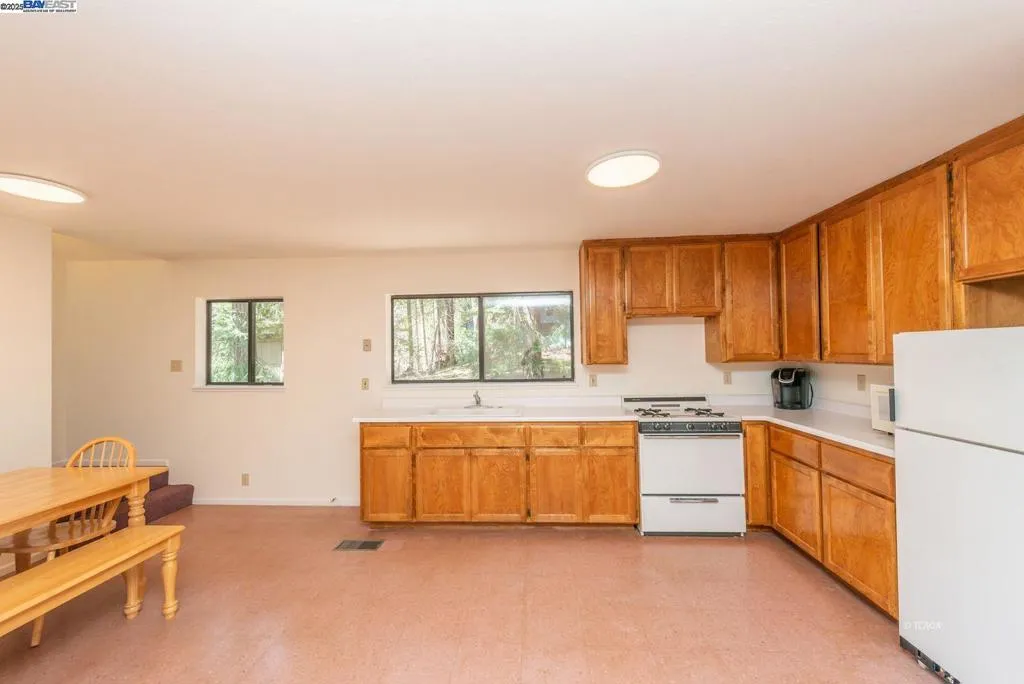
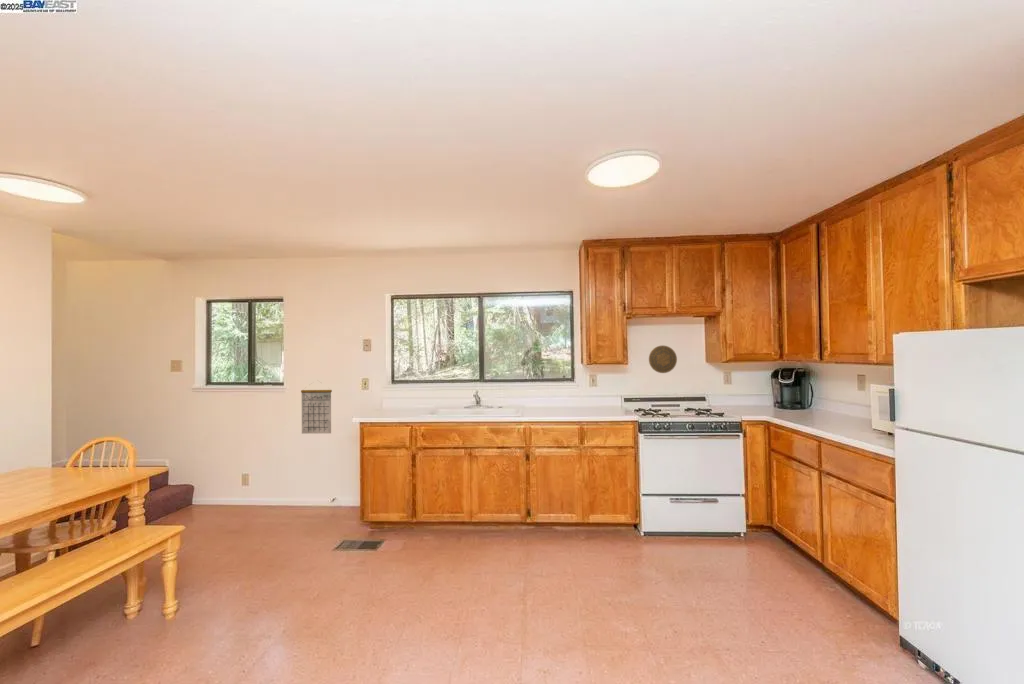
+ calendar [300,380,333,435]
+ decorative plate [648,344,678,374]
